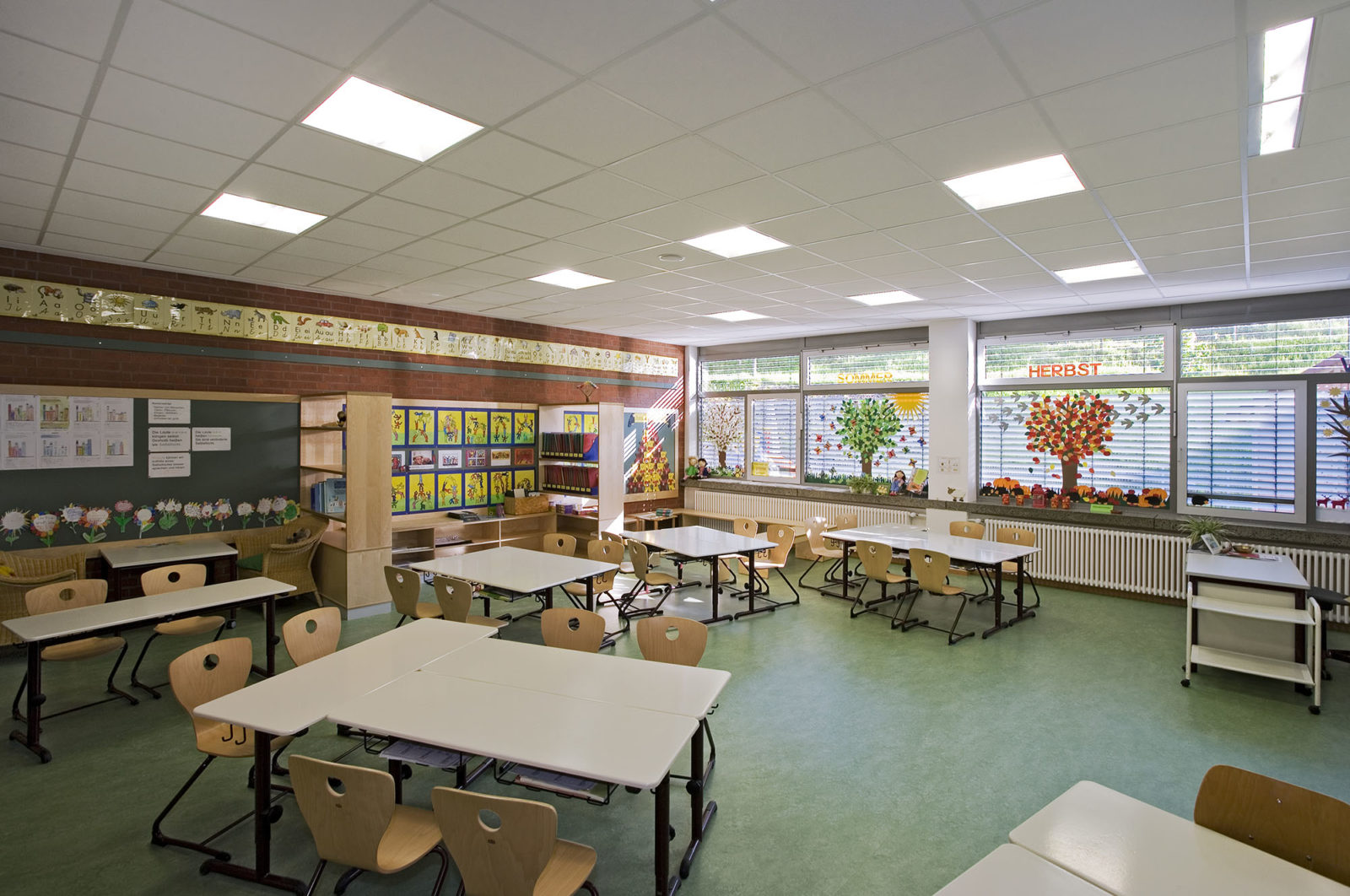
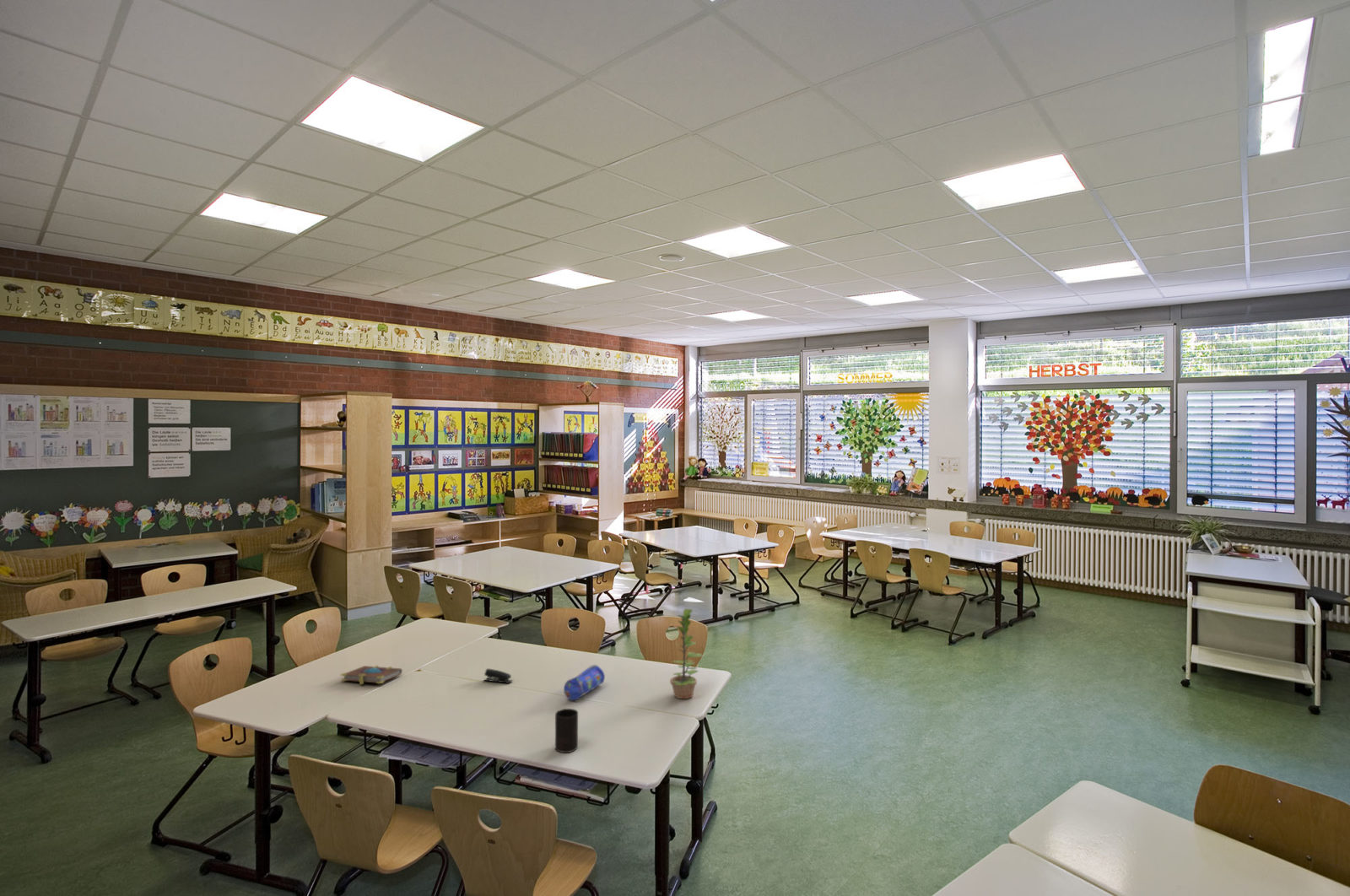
+ pencil case [563,663,606,701]
+ book [340,665,403,686]
+ cup [554,708,579,753]
+ stapler [483,668,513,684]
+ plant [669,607,704,699]
